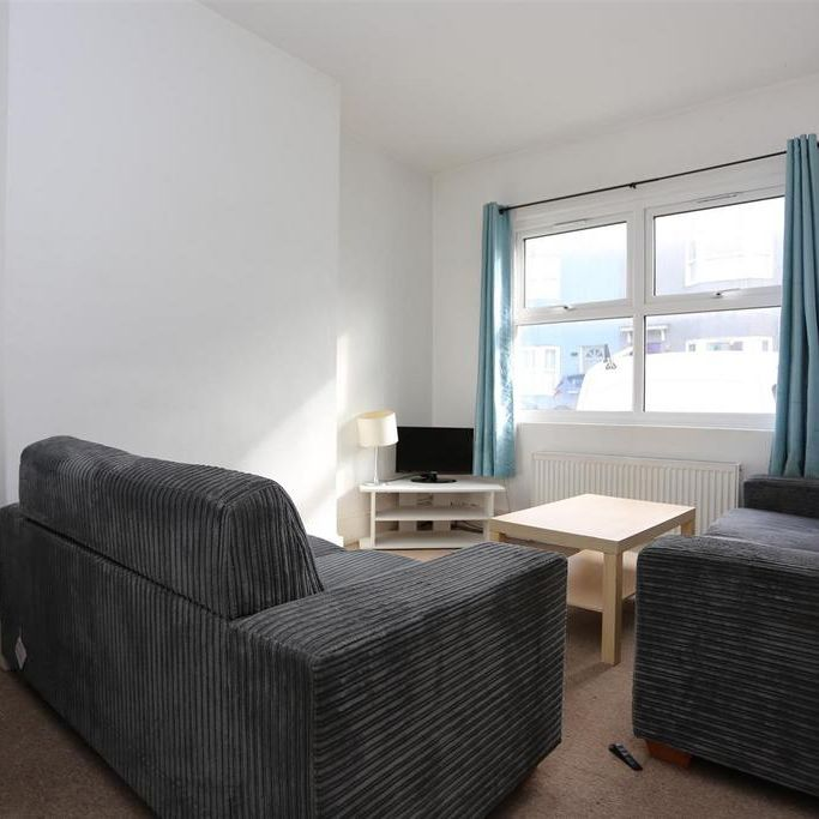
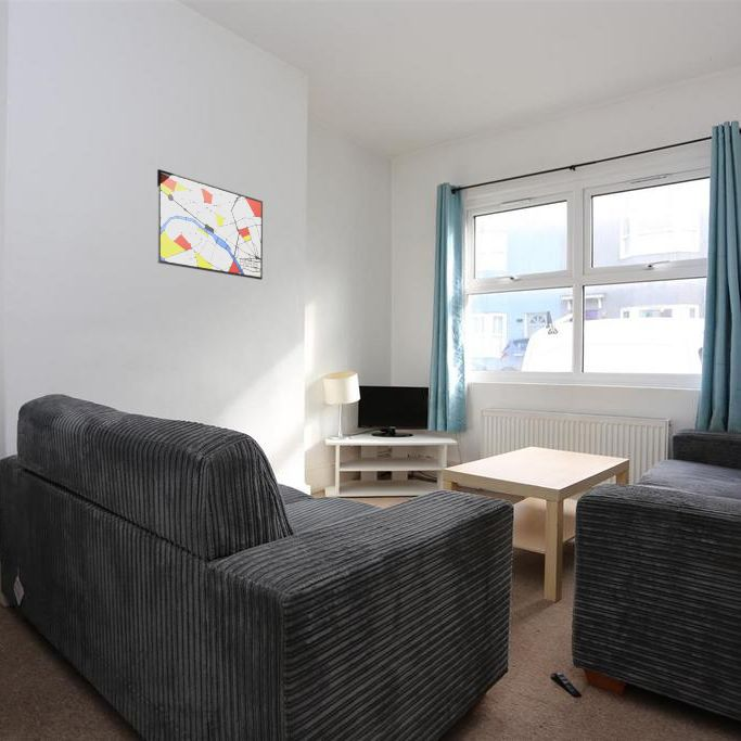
+ wall art [156,168,264,281]
